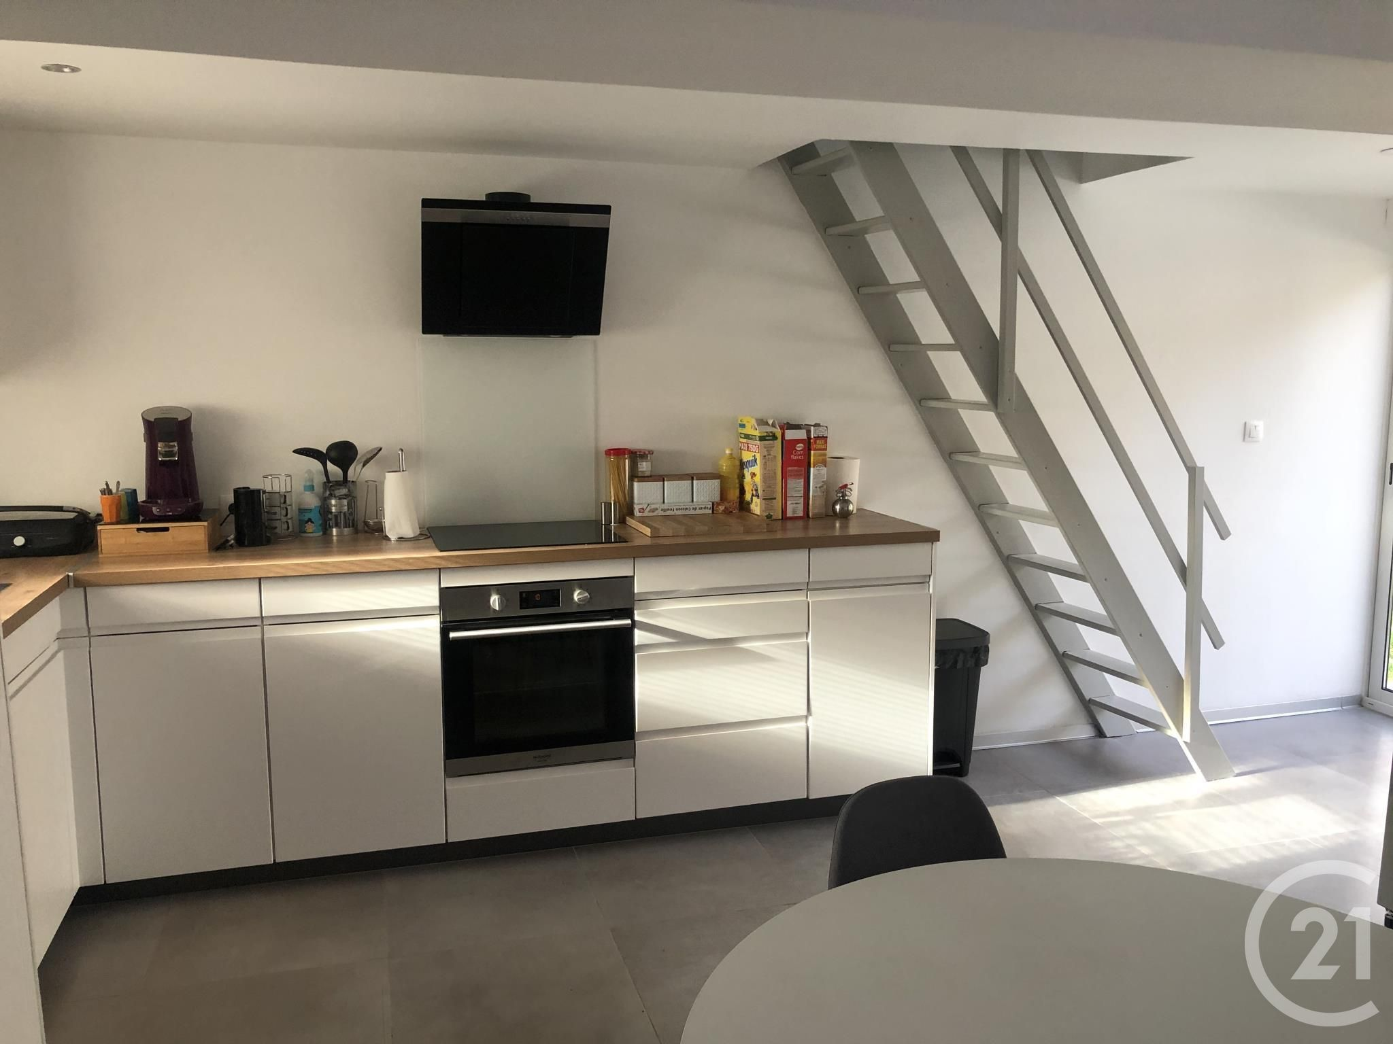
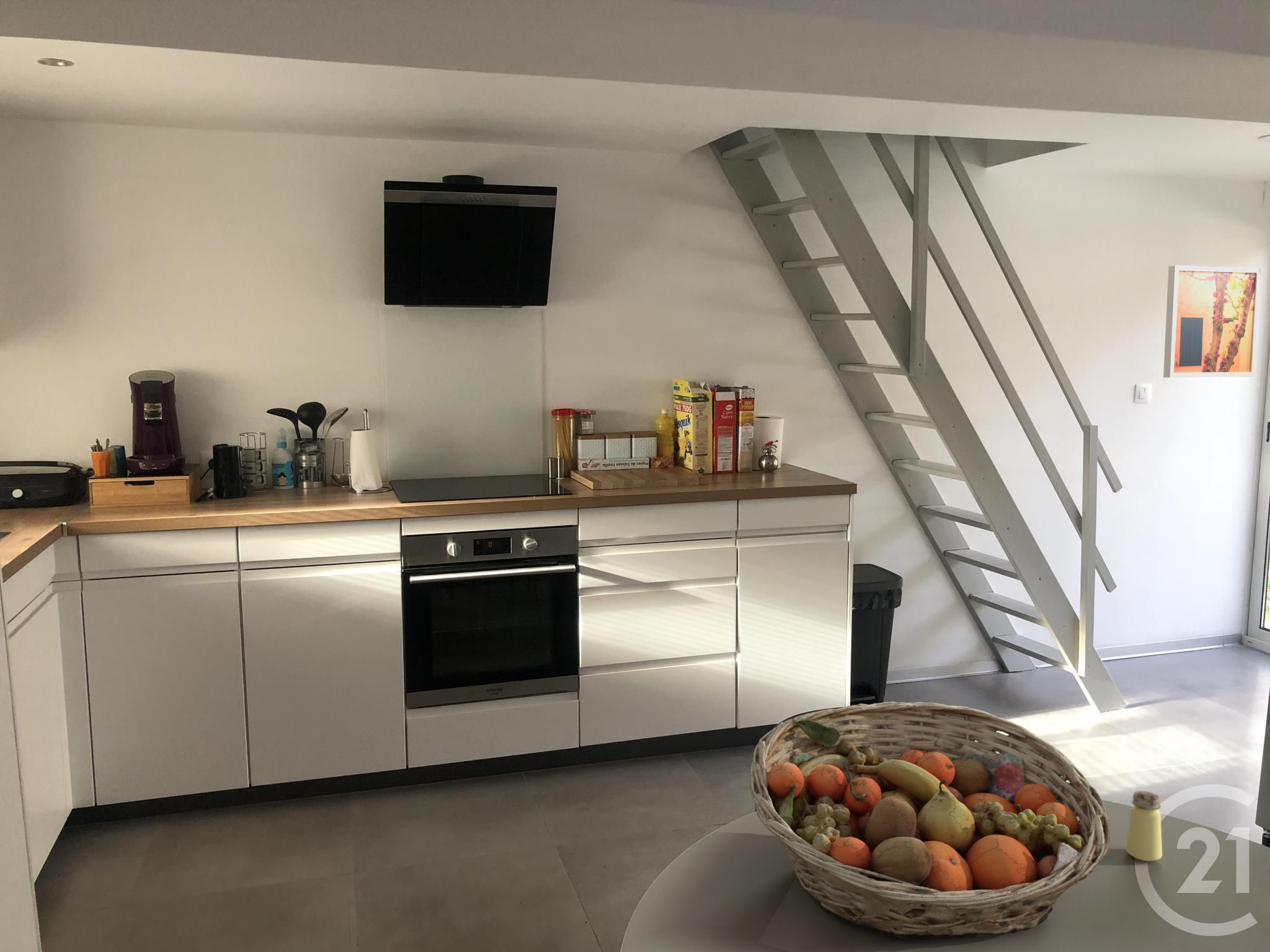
+ saltshaker [1125,790,1163,862]
+ wall art [1163,265,1261,378]
+ fruit basket [749,701,1111,940]
